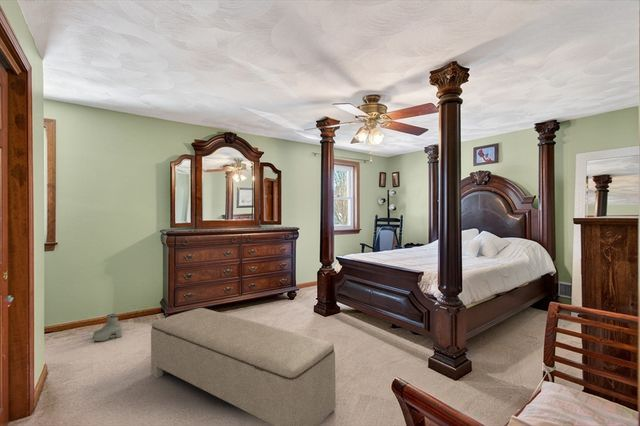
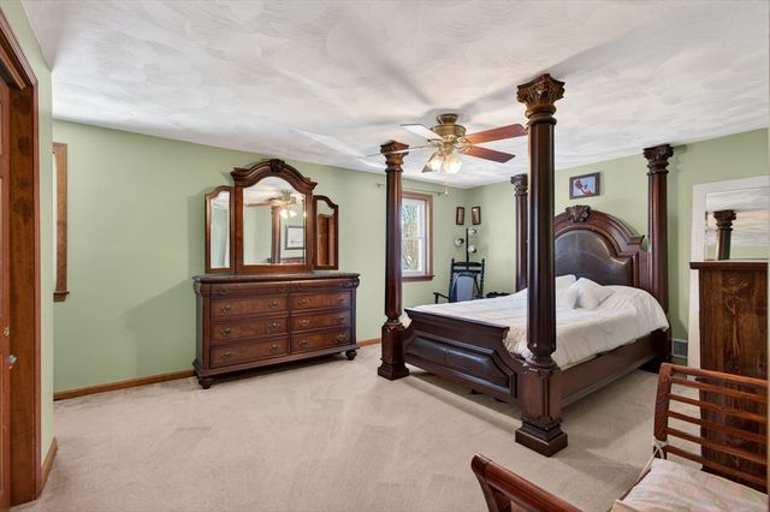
- bench [150,307,337,426]
- boots [92,313,123,342]
